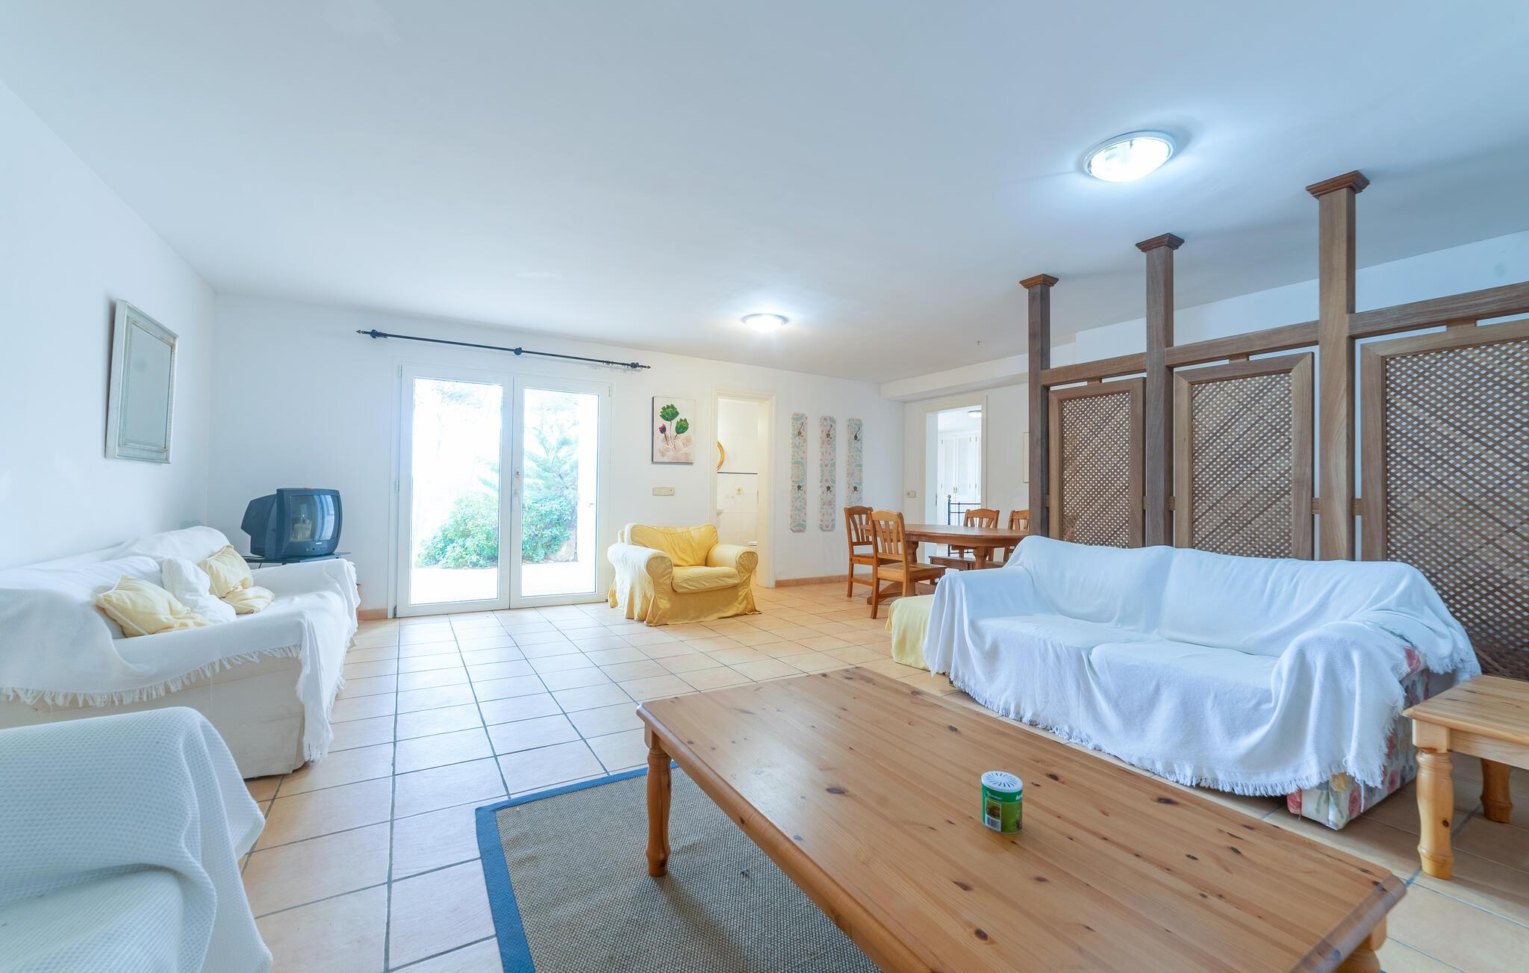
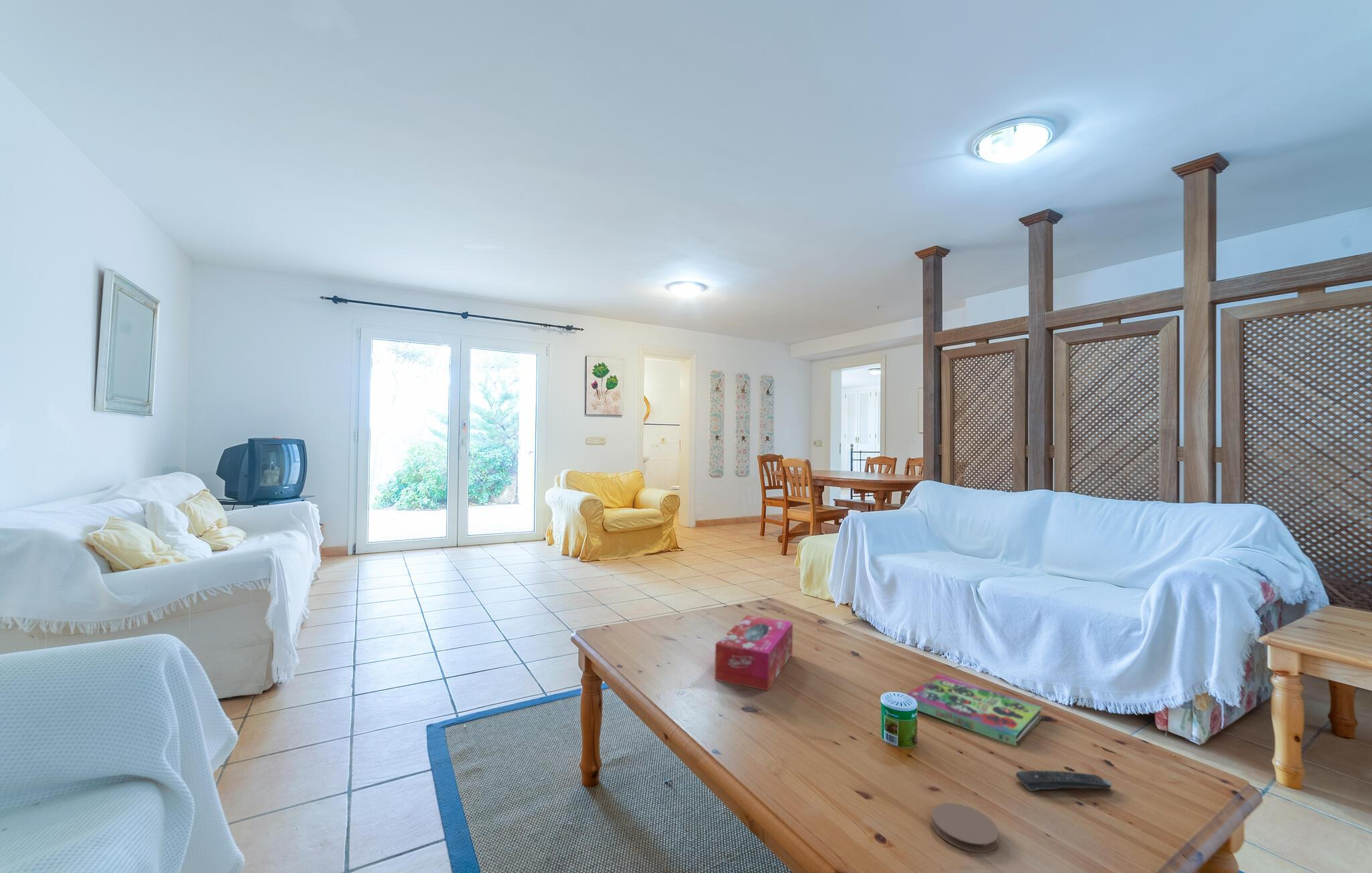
+ tissue box [714,614,793,691]
+ book [906,673,1043,746]
+ coaster [931,802,1000,854]
+ remote control [1015,770,1113,792]
